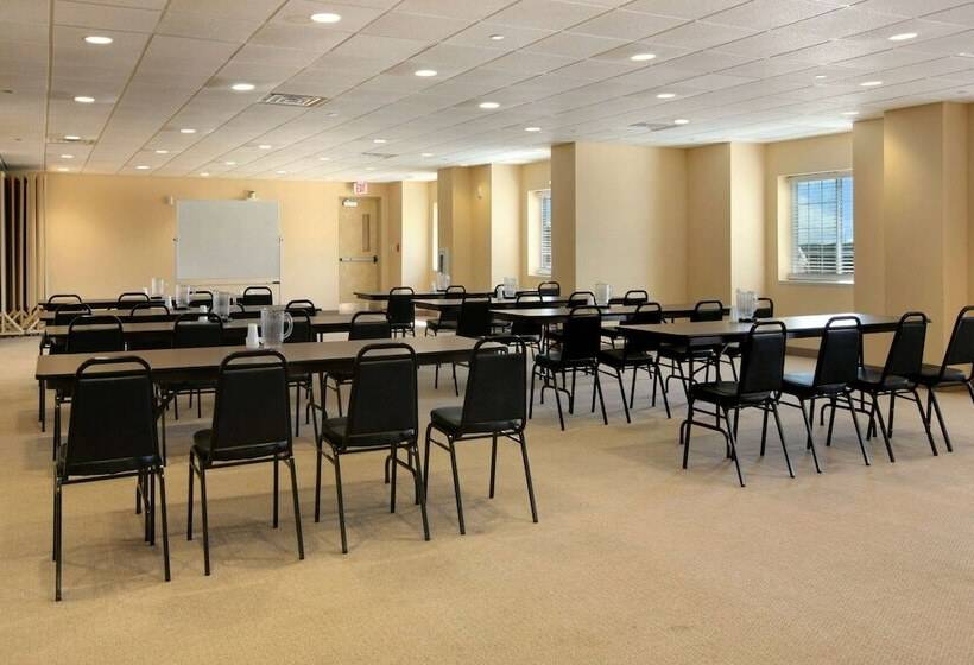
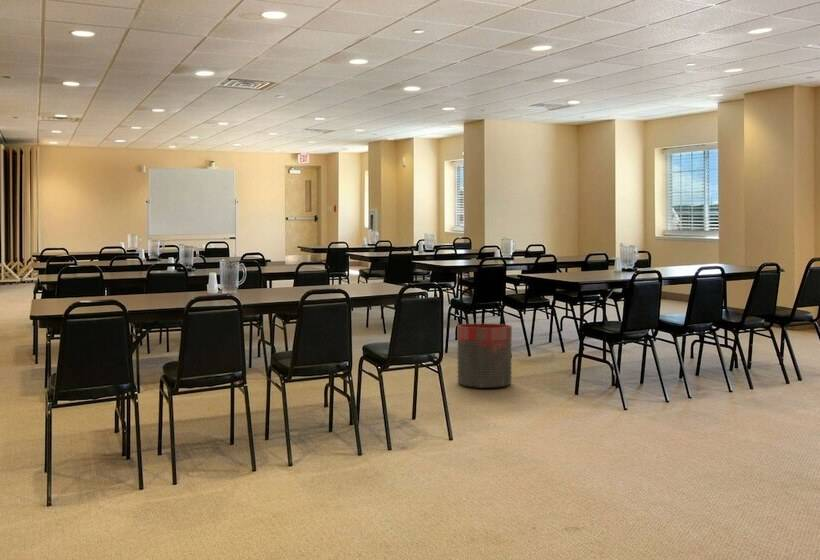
+ trash can [456,323,513,389]
